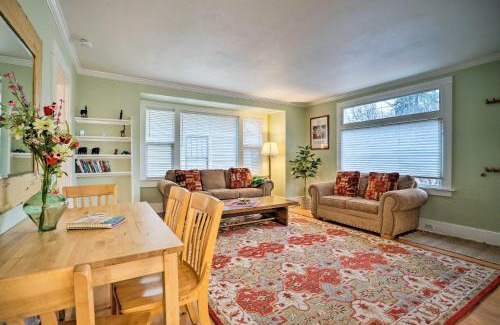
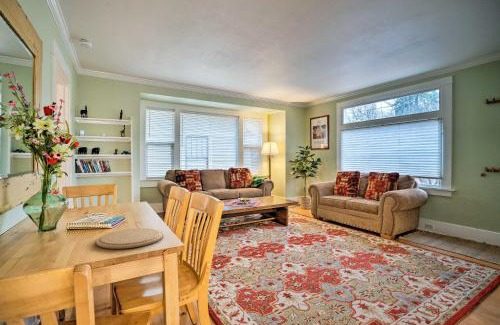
+ plate [95,227,165,250]
